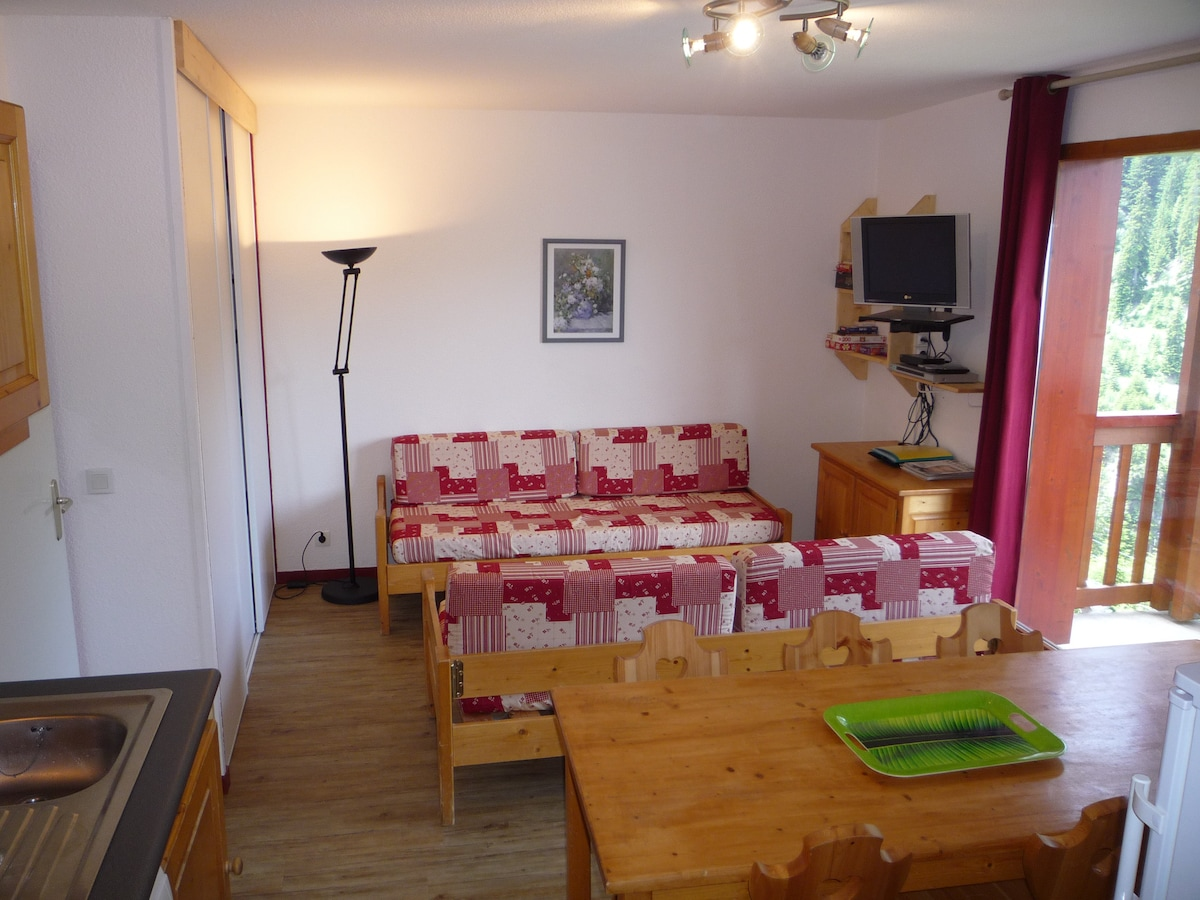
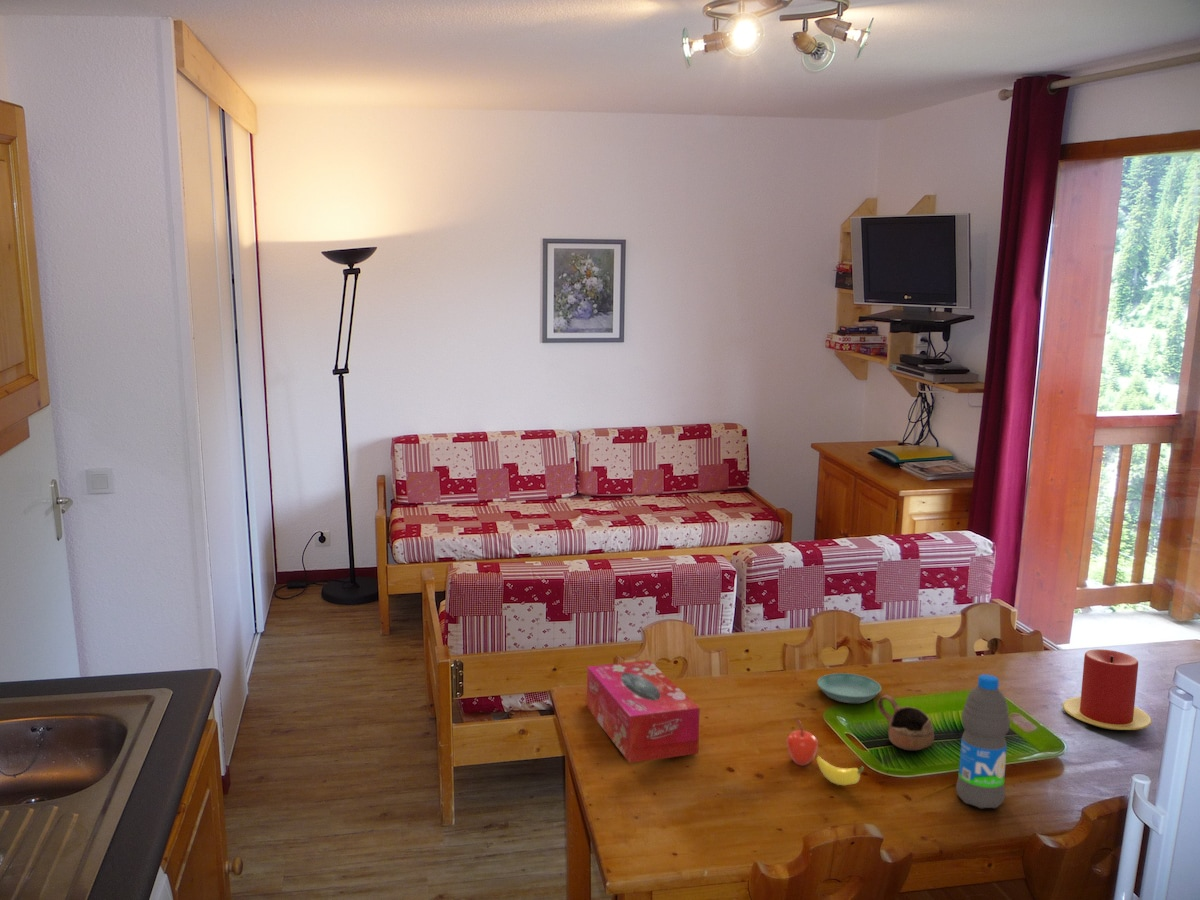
+ water bottle [955,673,1011,809]
+ saucer [816,672,882,704]
+ candle [1062,648,1153,731]
+ fruit [786,719,865,786]
+ tissue box [586,659,701,764]
+ cup [877,694,935,751]
